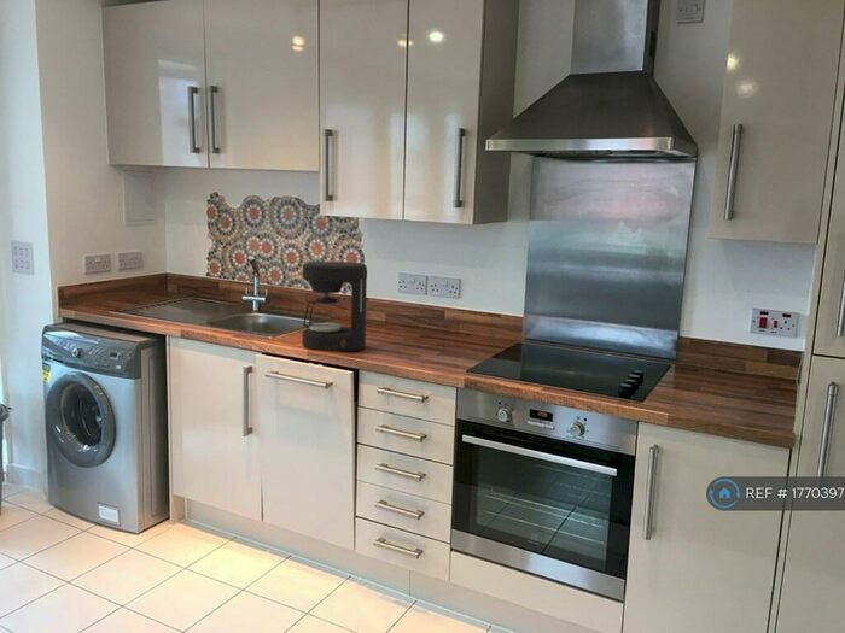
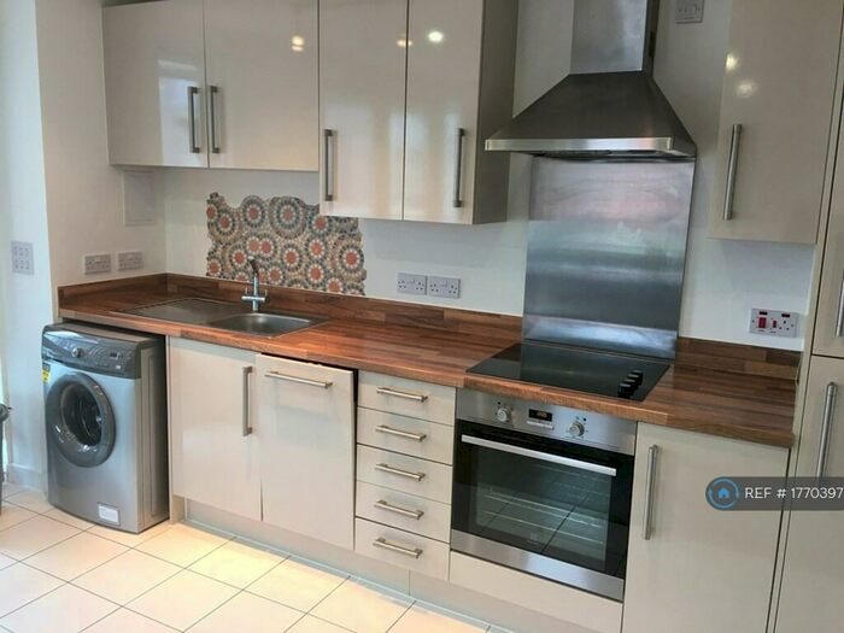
- coffee maker [301,260,368,352]
